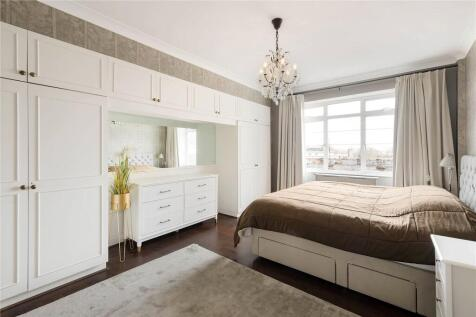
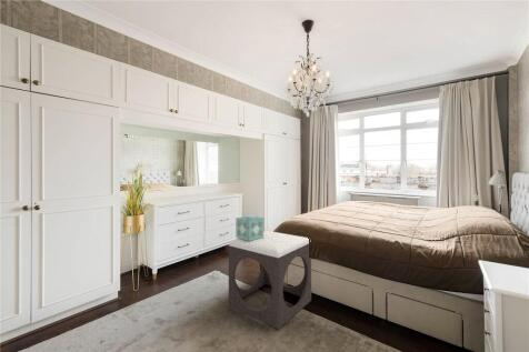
+ footstool [228,230,312,331]
+ decorative box [234,214,264,241]
